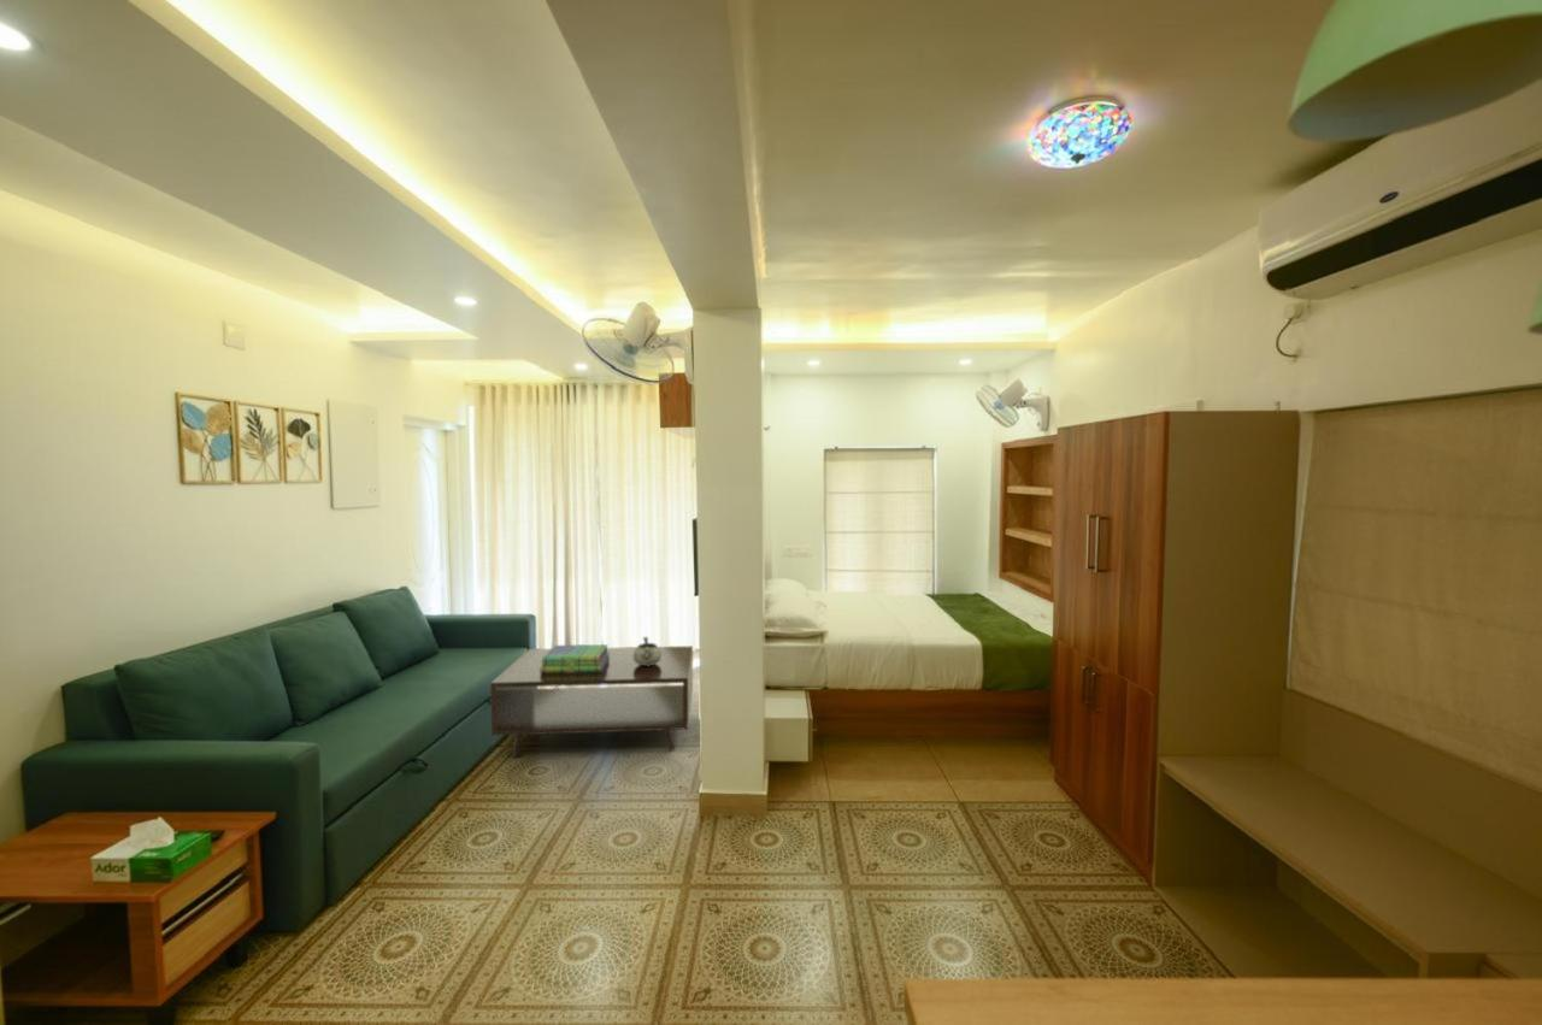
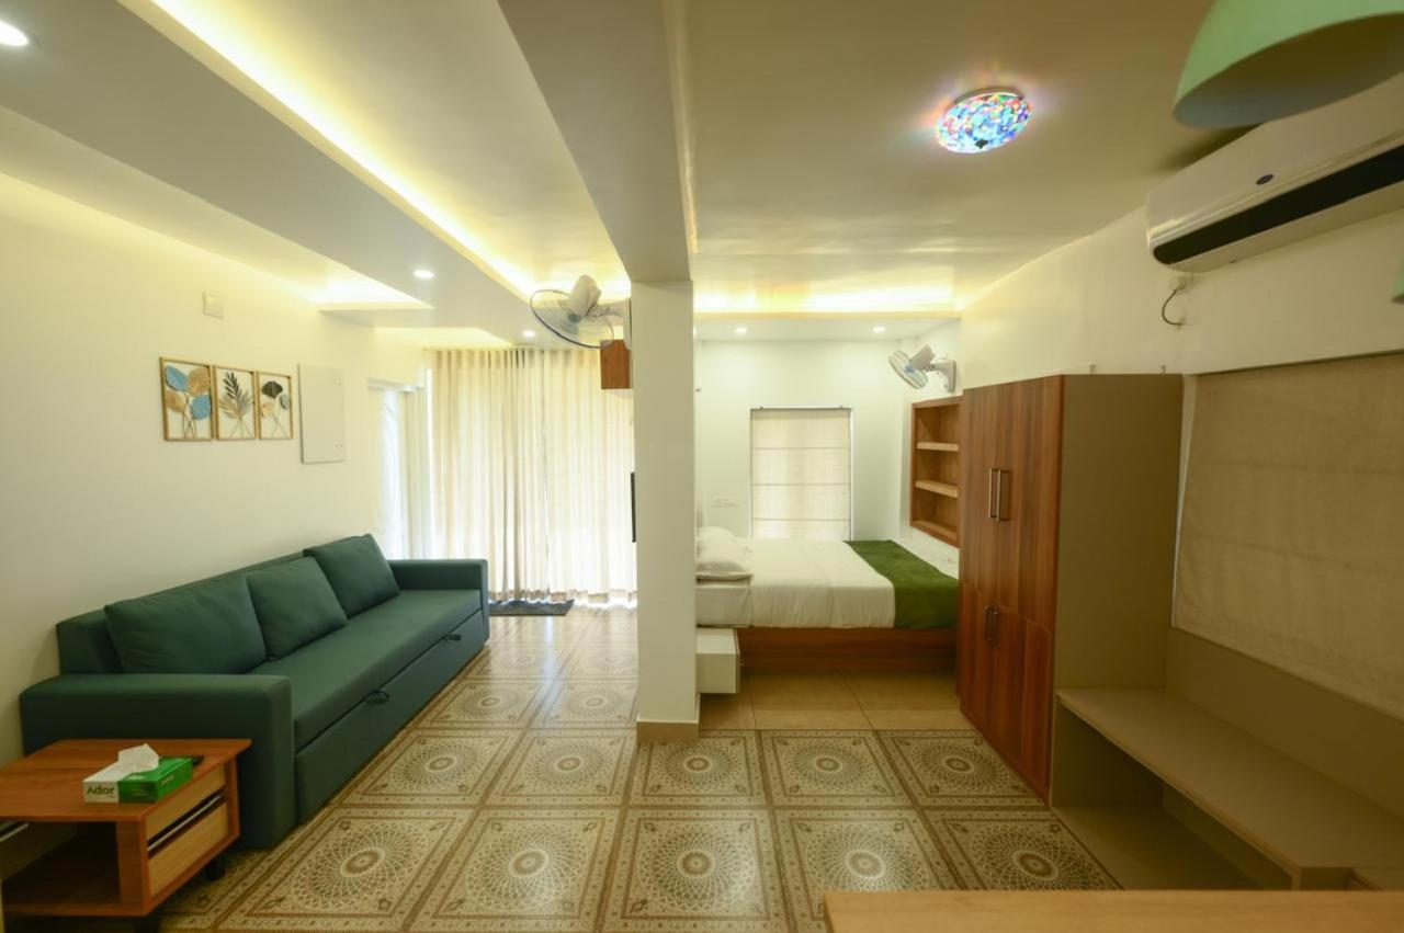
- coffee table [489,644,694,759]
- stack of books [540,643,610,673]
- decorative bowl [634,636,661,666]
